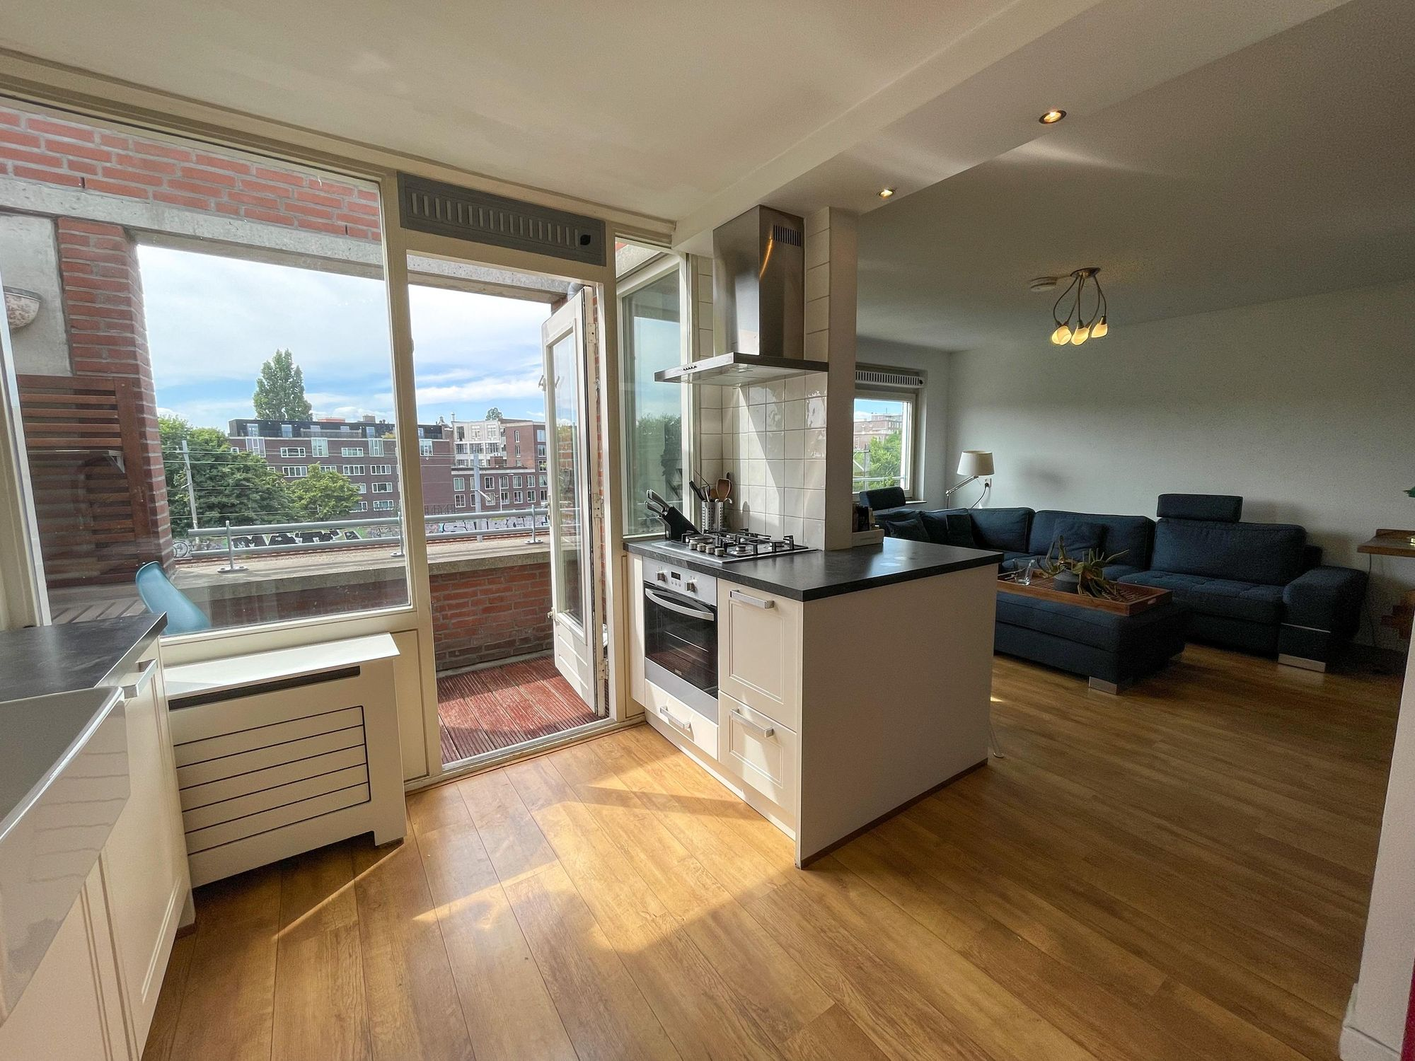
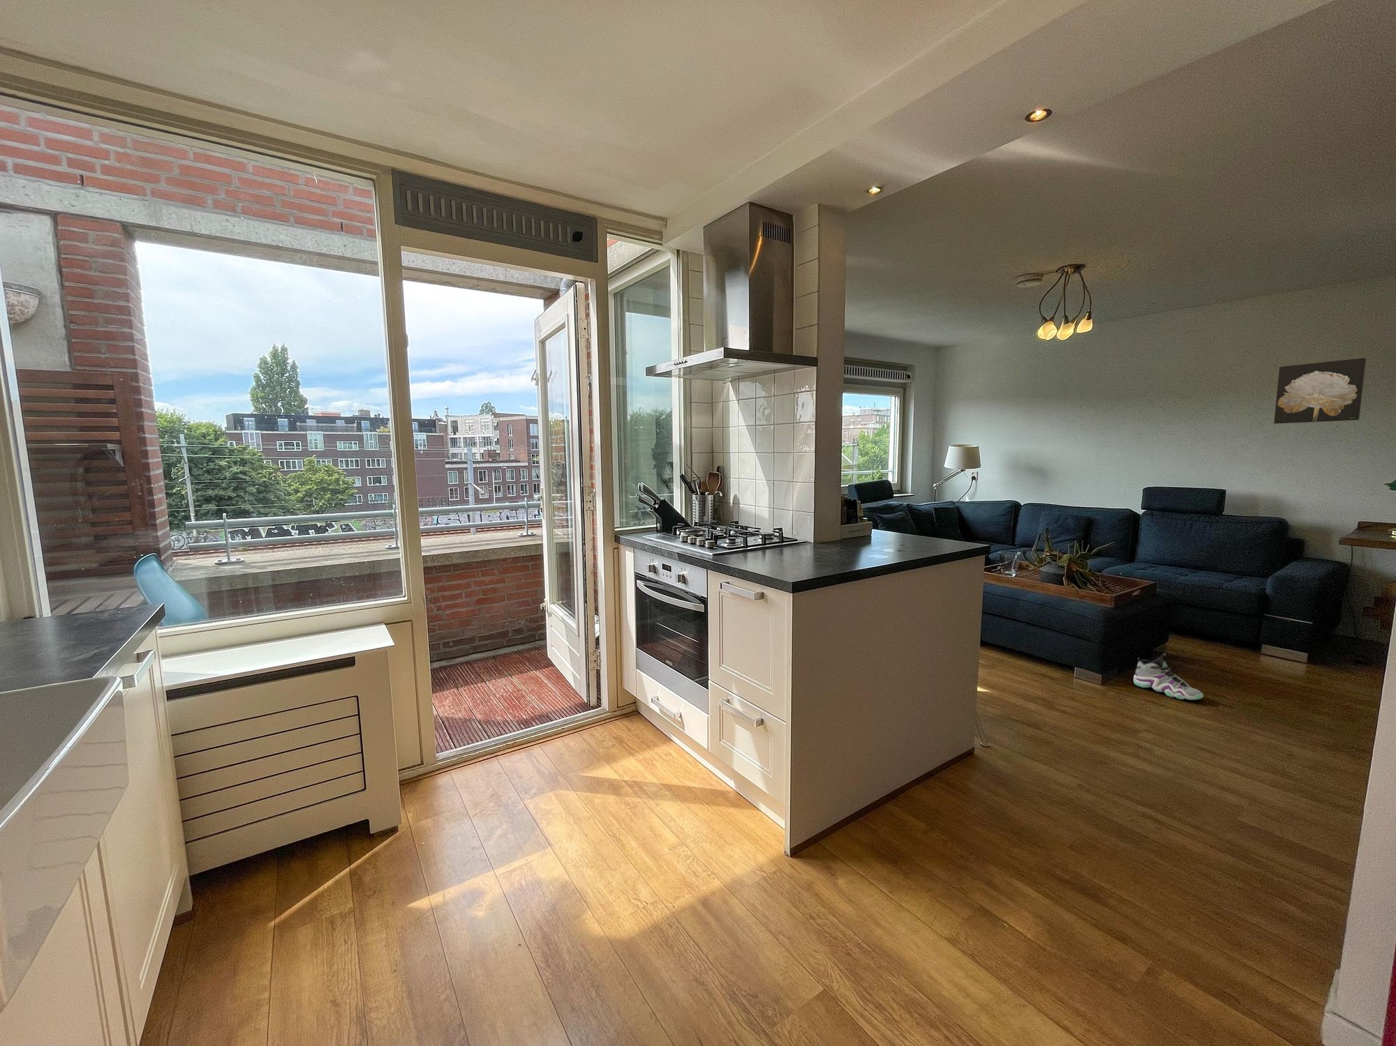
+ wall art [1273,357,1366,424]
+ sneaker [1133,653,1204,701]
